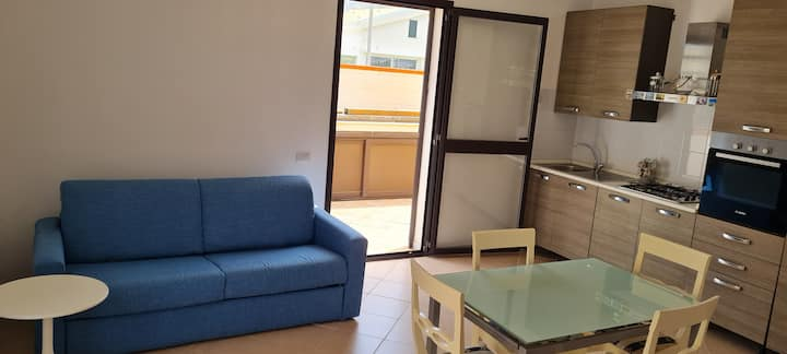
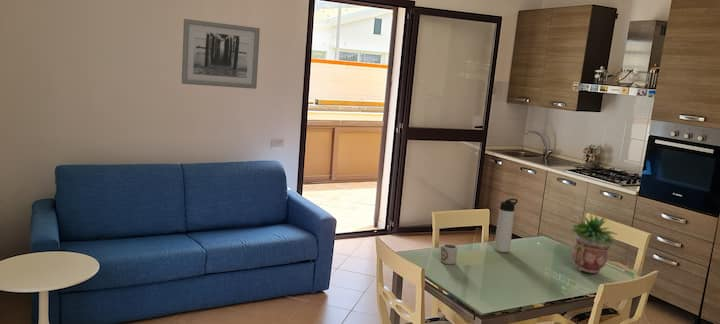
+ cup [440,243,459,266]
+ potted plant [570,213,619,274]
+ wall art [181,18,261,90]
+ thermos bottle [493,197,519,253]
